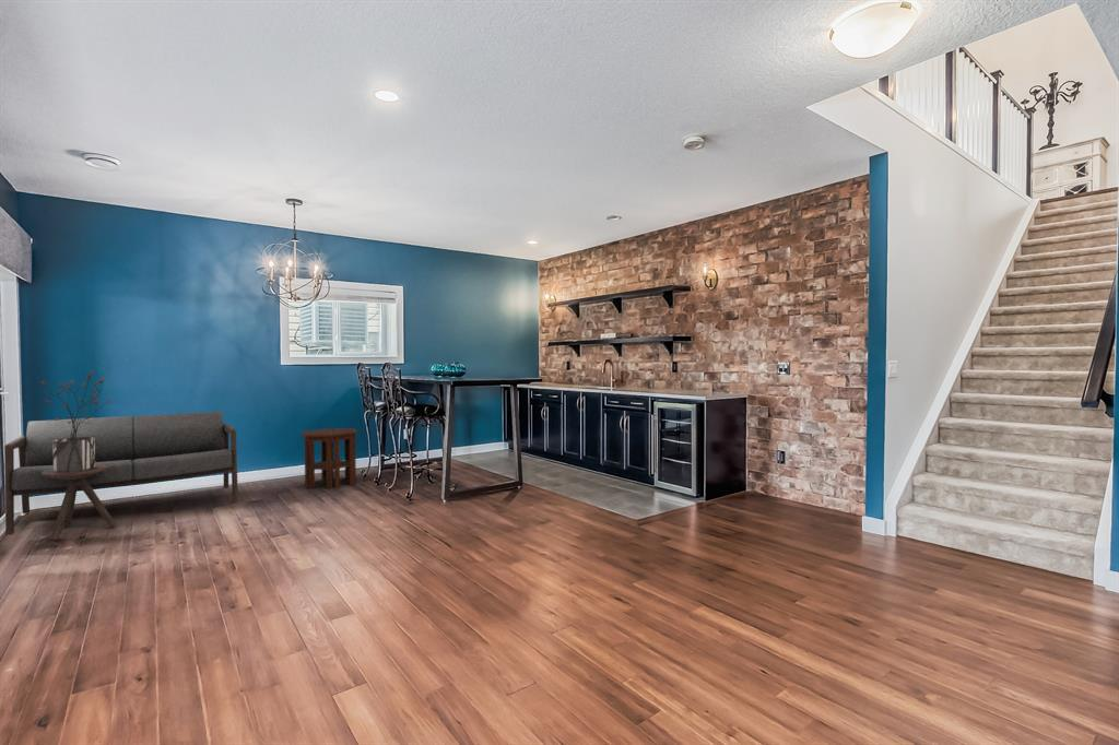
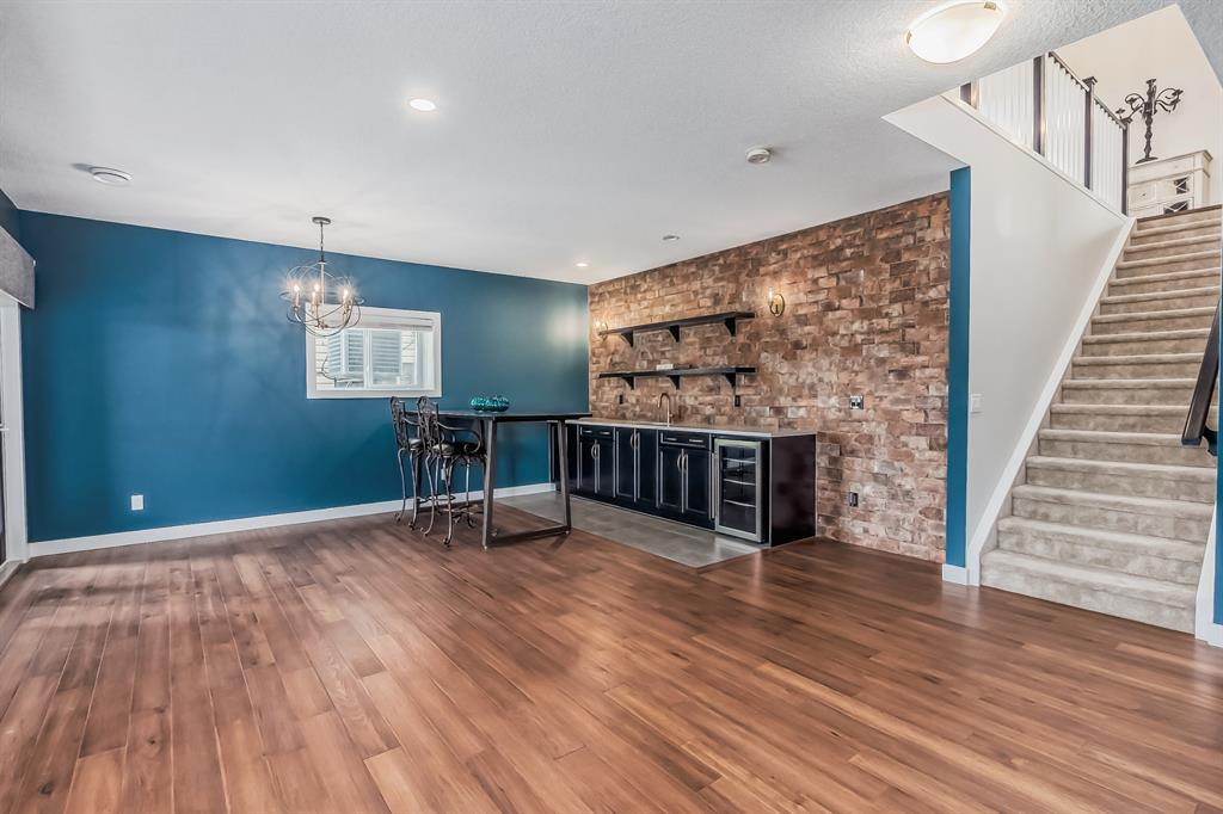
- side table [301,427,360,489]
- sofa [3,369,239,541]
